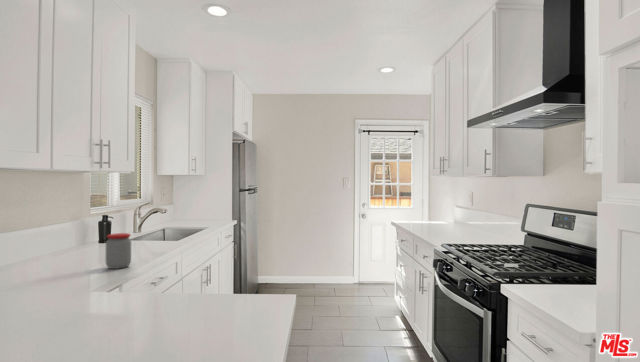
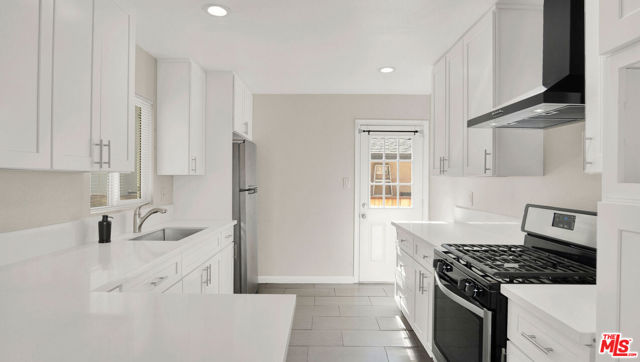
- jar [105,232,132,270]
